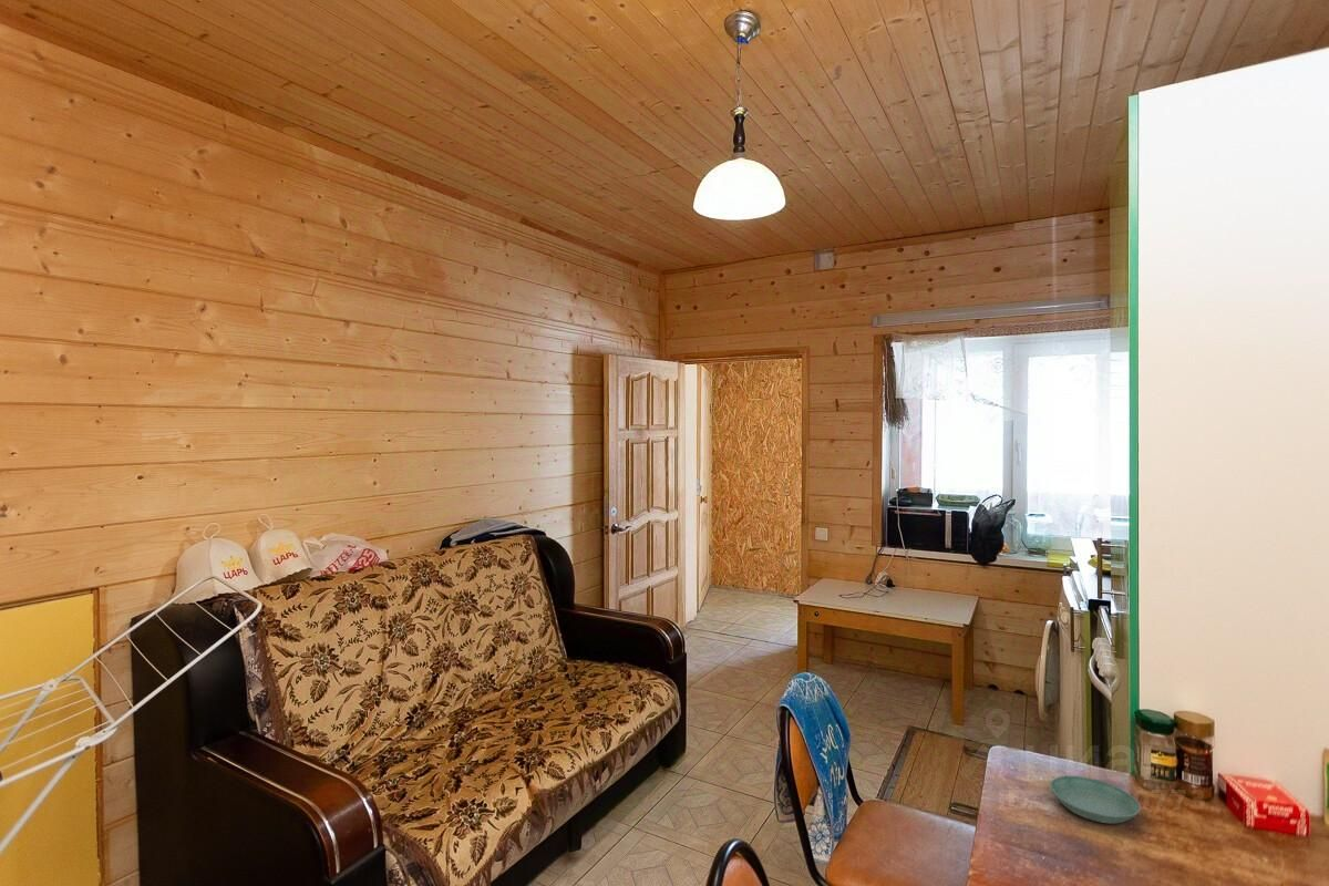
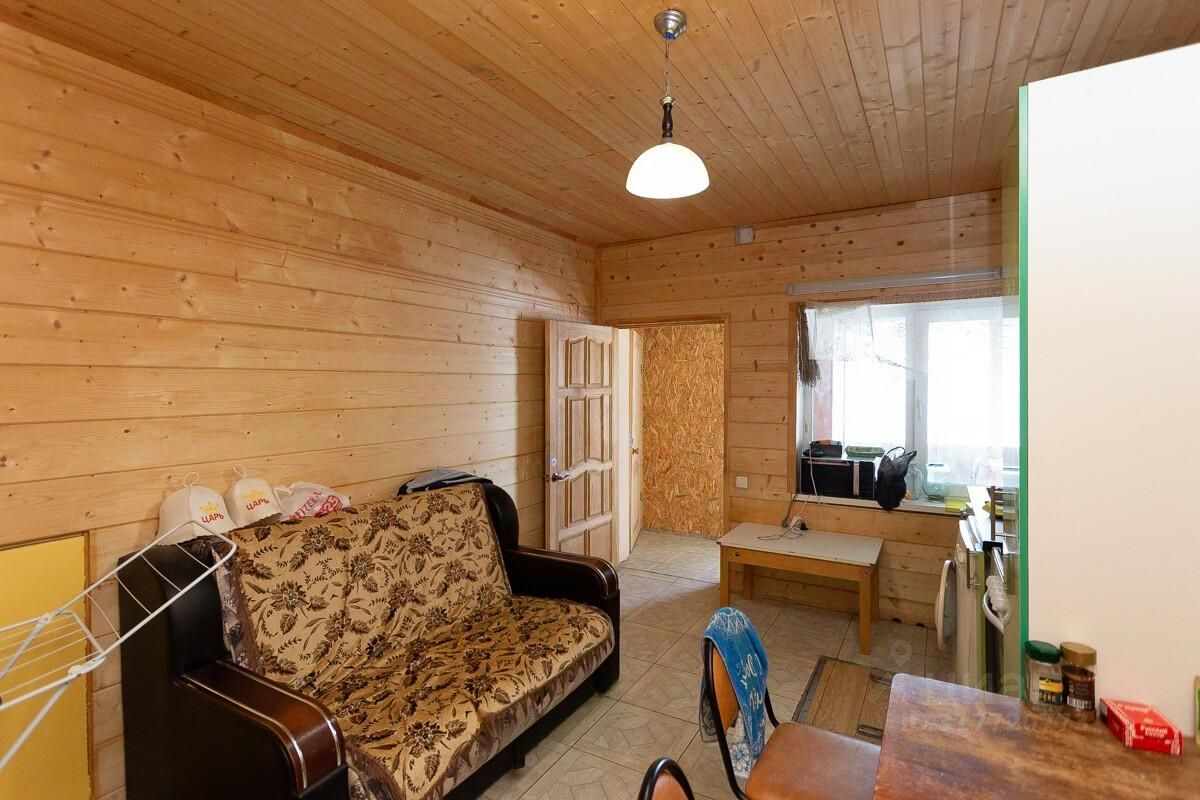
- saucer [1049,775,1142,824]
